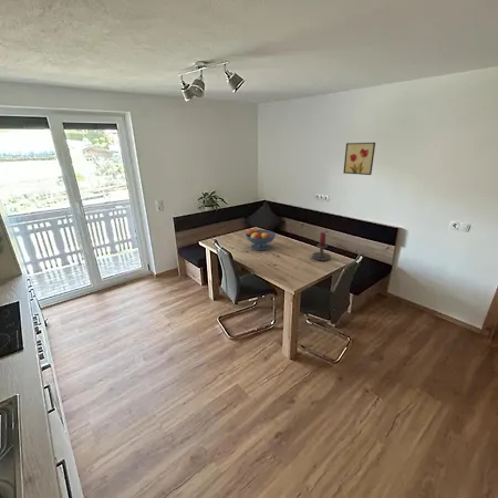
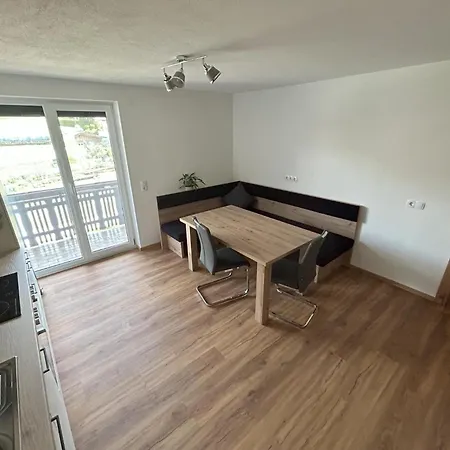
- wall art [342,142,376,176]
- candle holder [310,231,332,261]
- fruit bowl [245,228,277,251]
